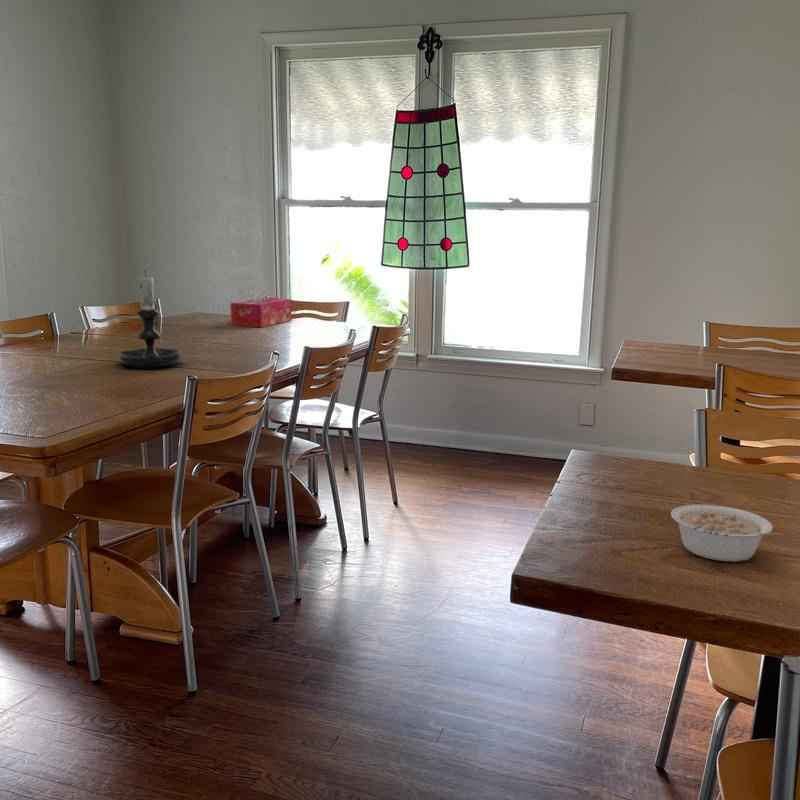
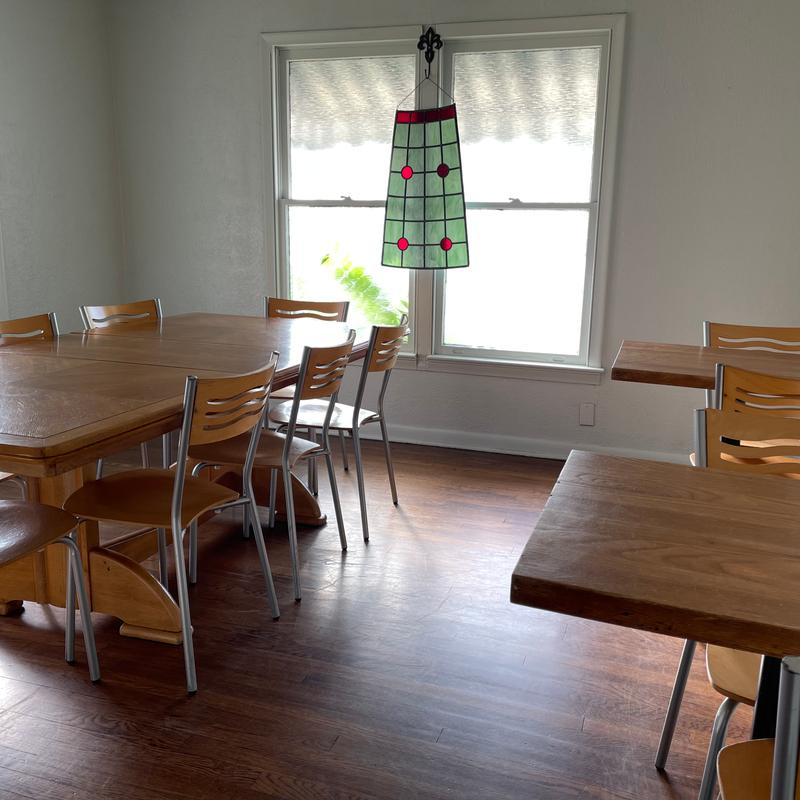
- candle holder [117,269,184,368]
- legume [670,504,784,563]
- tissue box [230,297,293,328]
